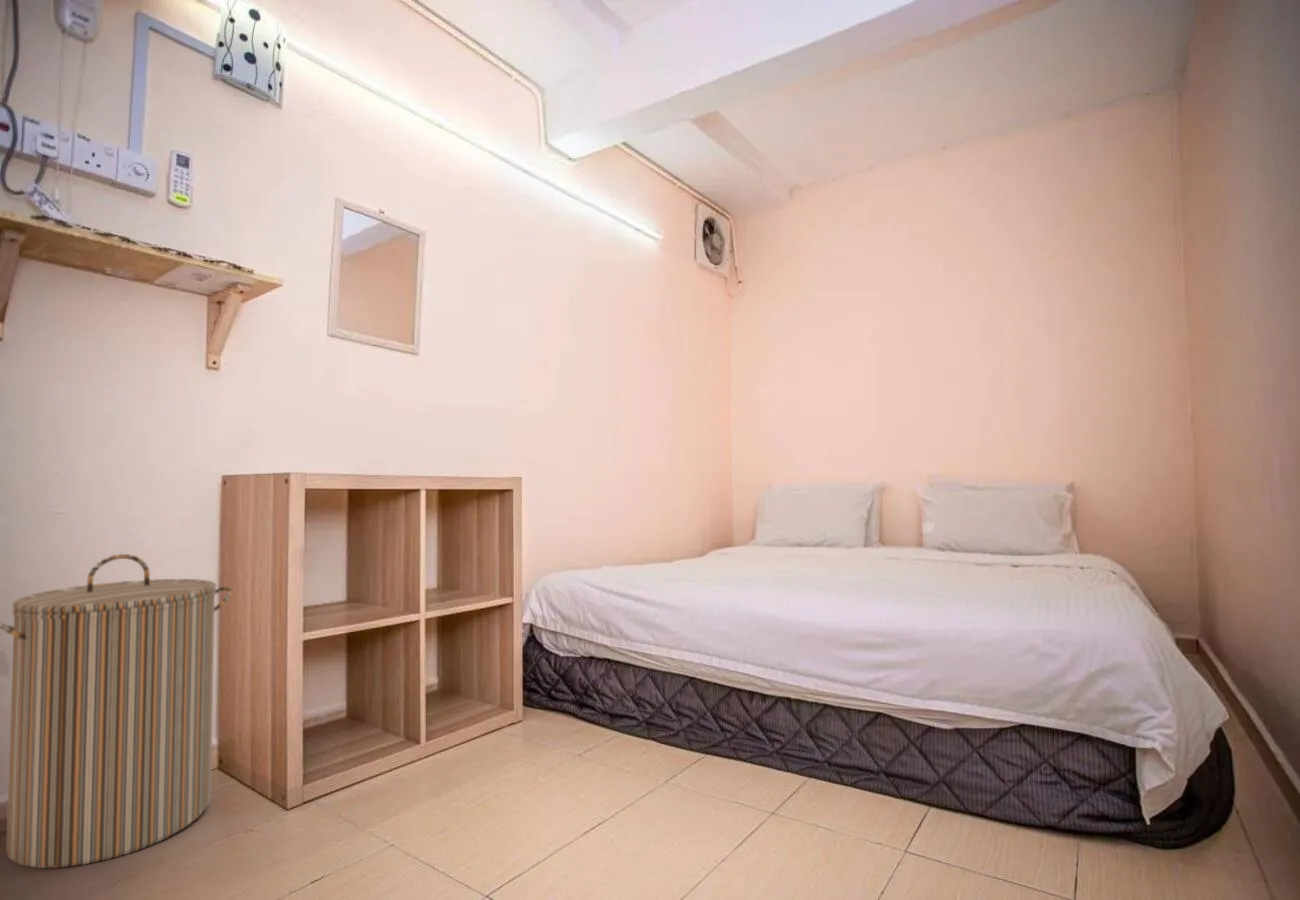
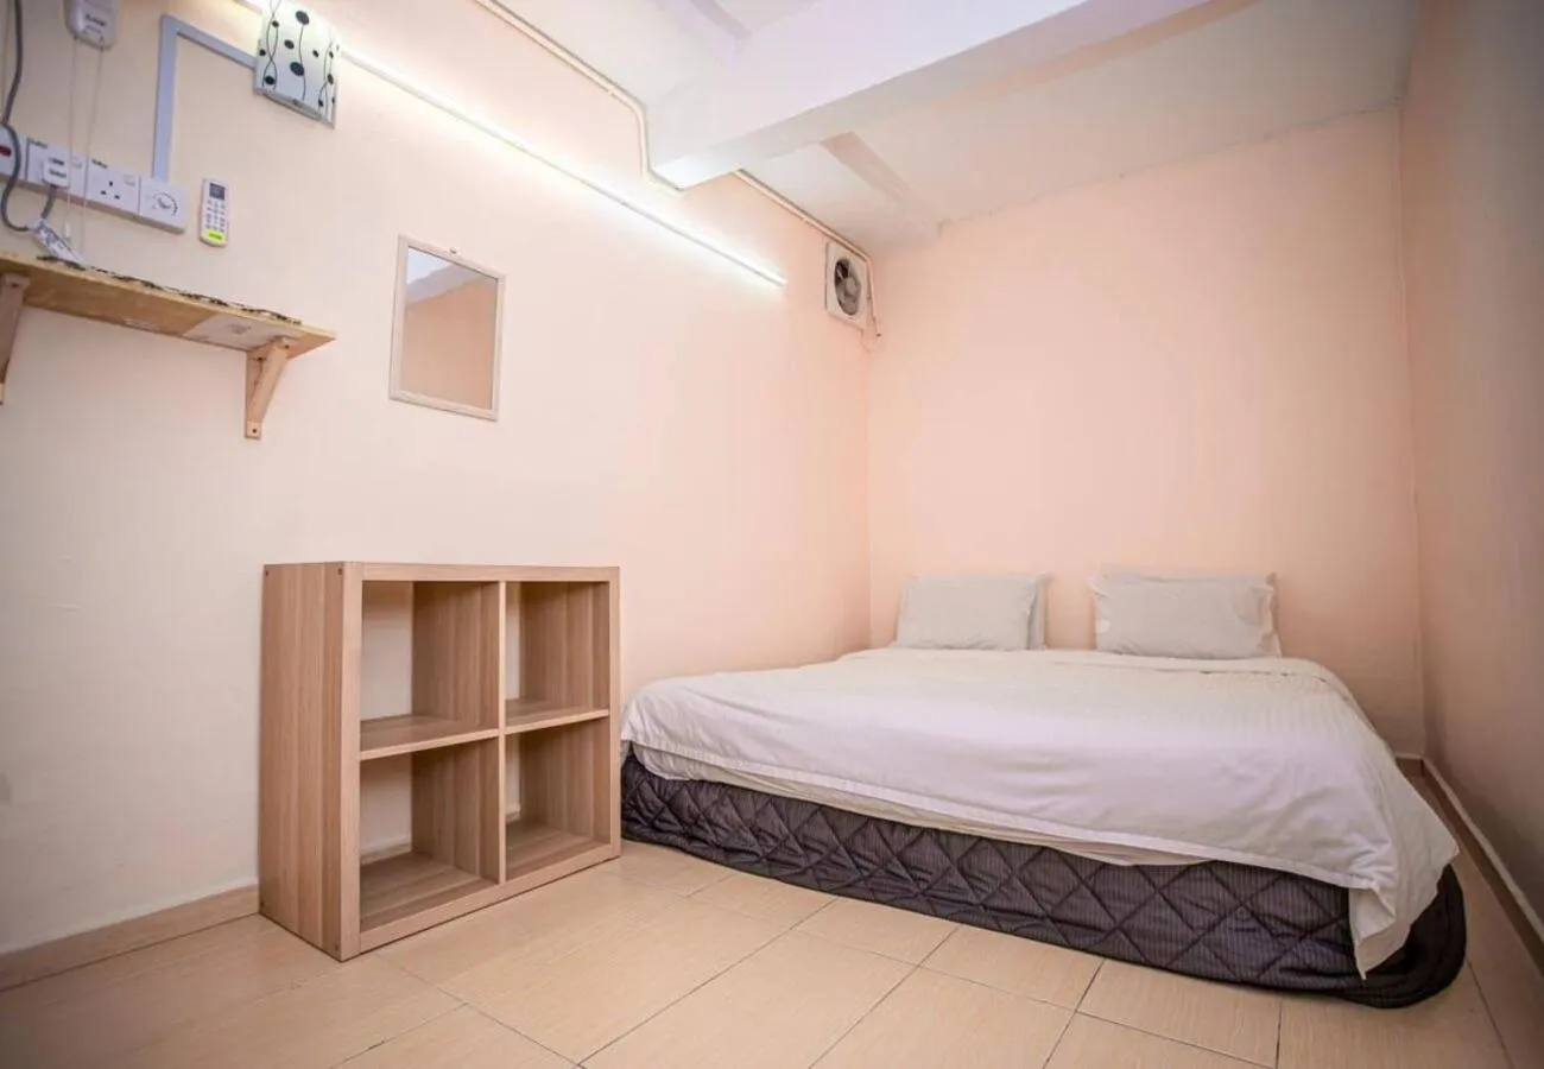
- laundry hamper [0,553,233,869]
